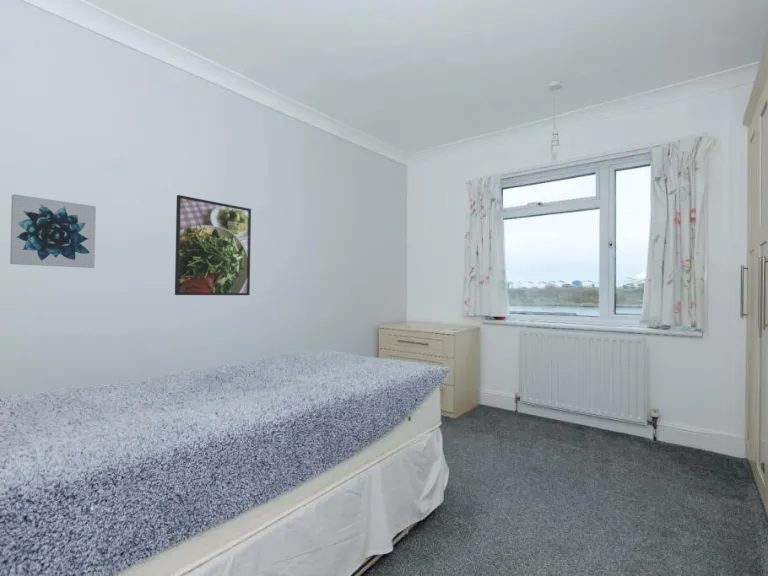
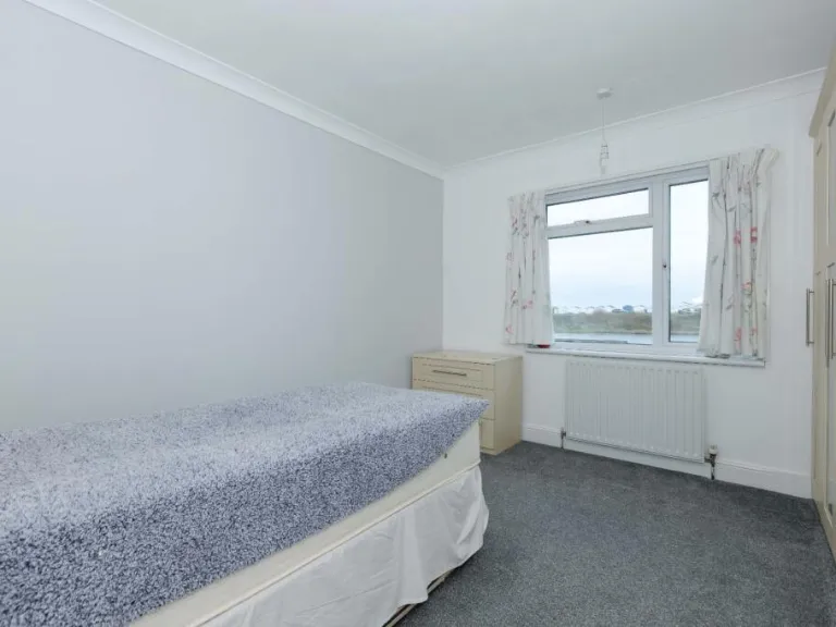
- wall art [9,193,97,269]
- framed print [174,194,252,296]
